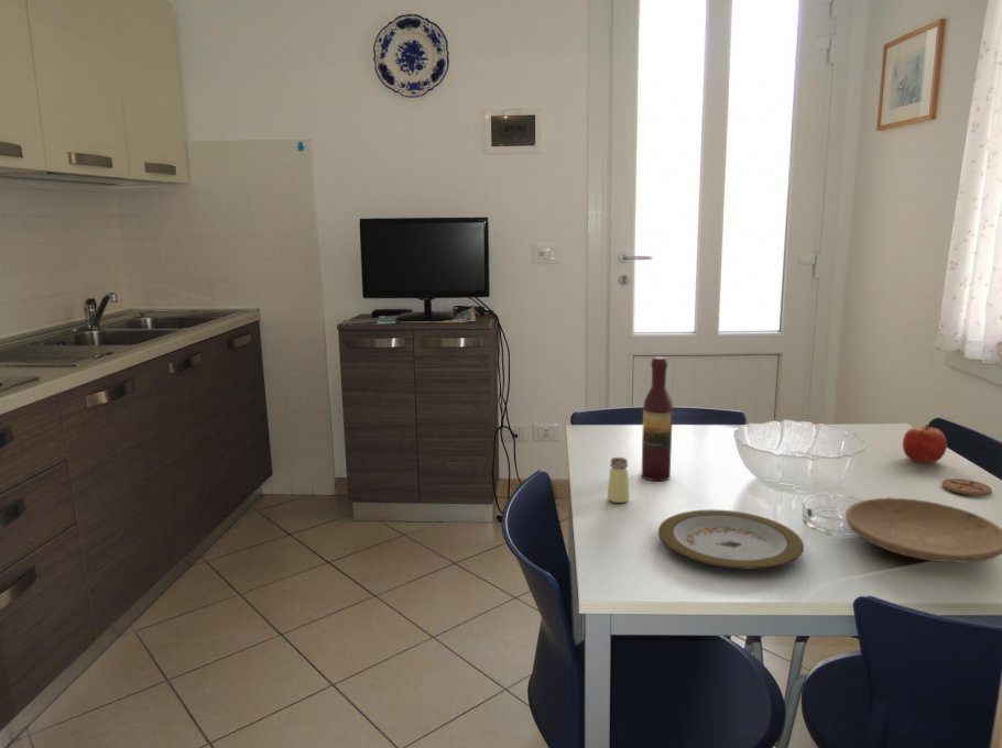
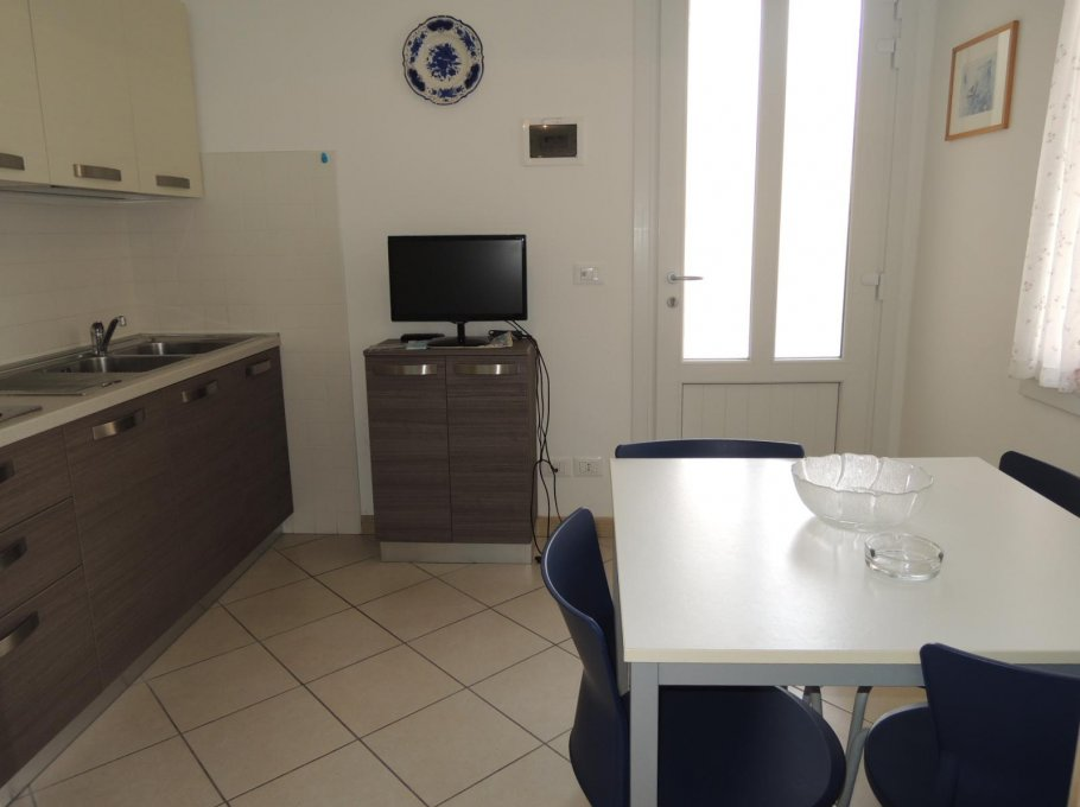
- plate [845,497,1002,563]
- saltshaker [607,457,631,504]
- coaster [940,477,993,497]
- wine bottle [640,355,674,482]
- apple [902,424,948,464]
- plate [657,508,805,571]
